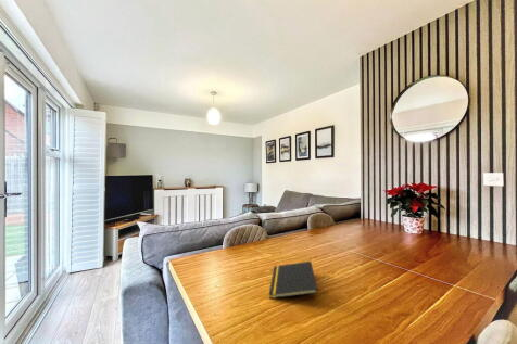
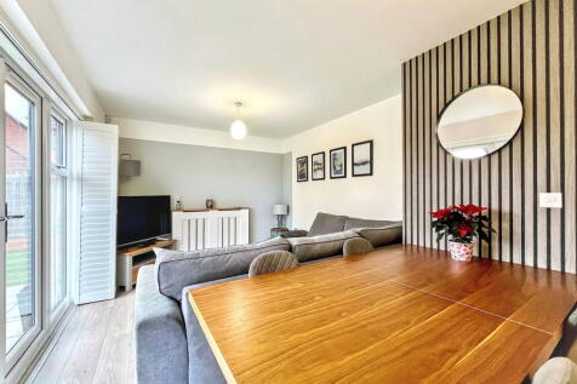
- notepad [268,260,319,300]
